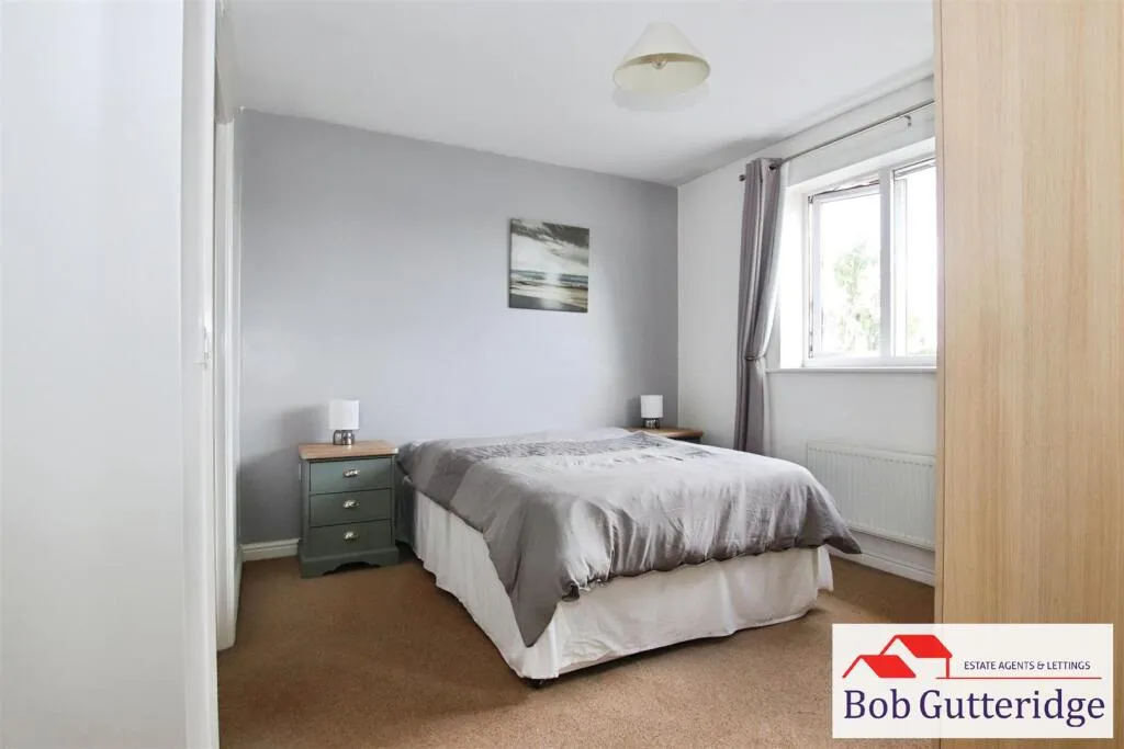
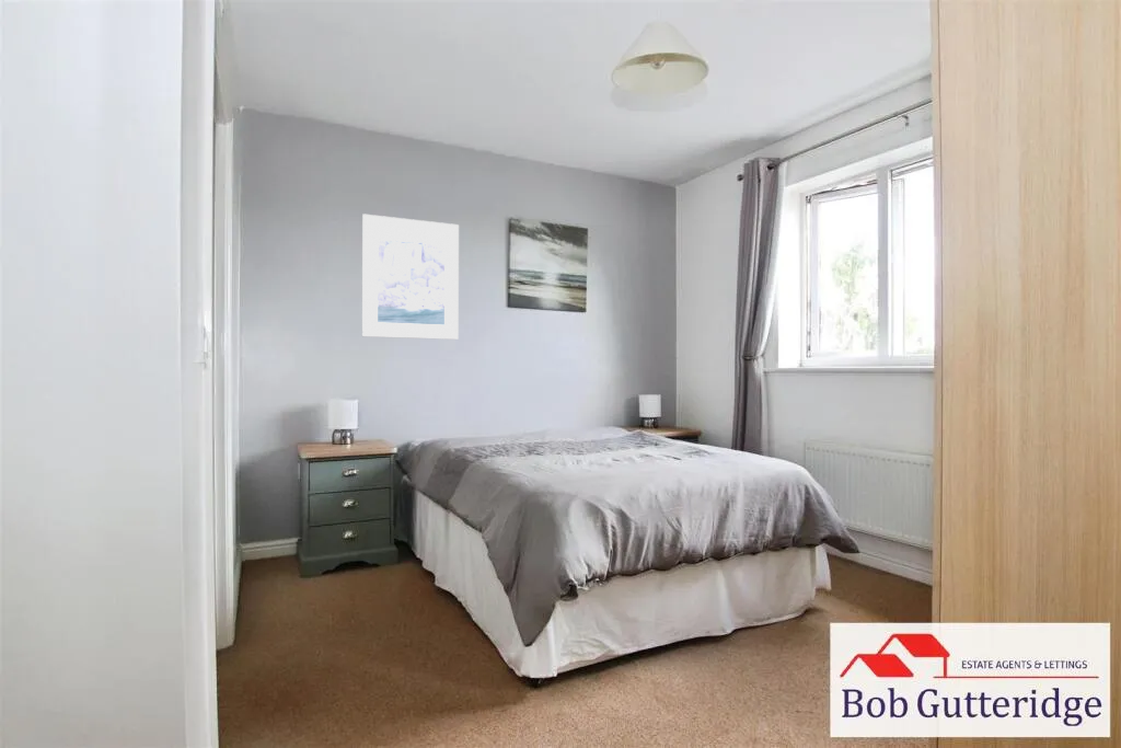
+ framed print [361,212,460,341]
